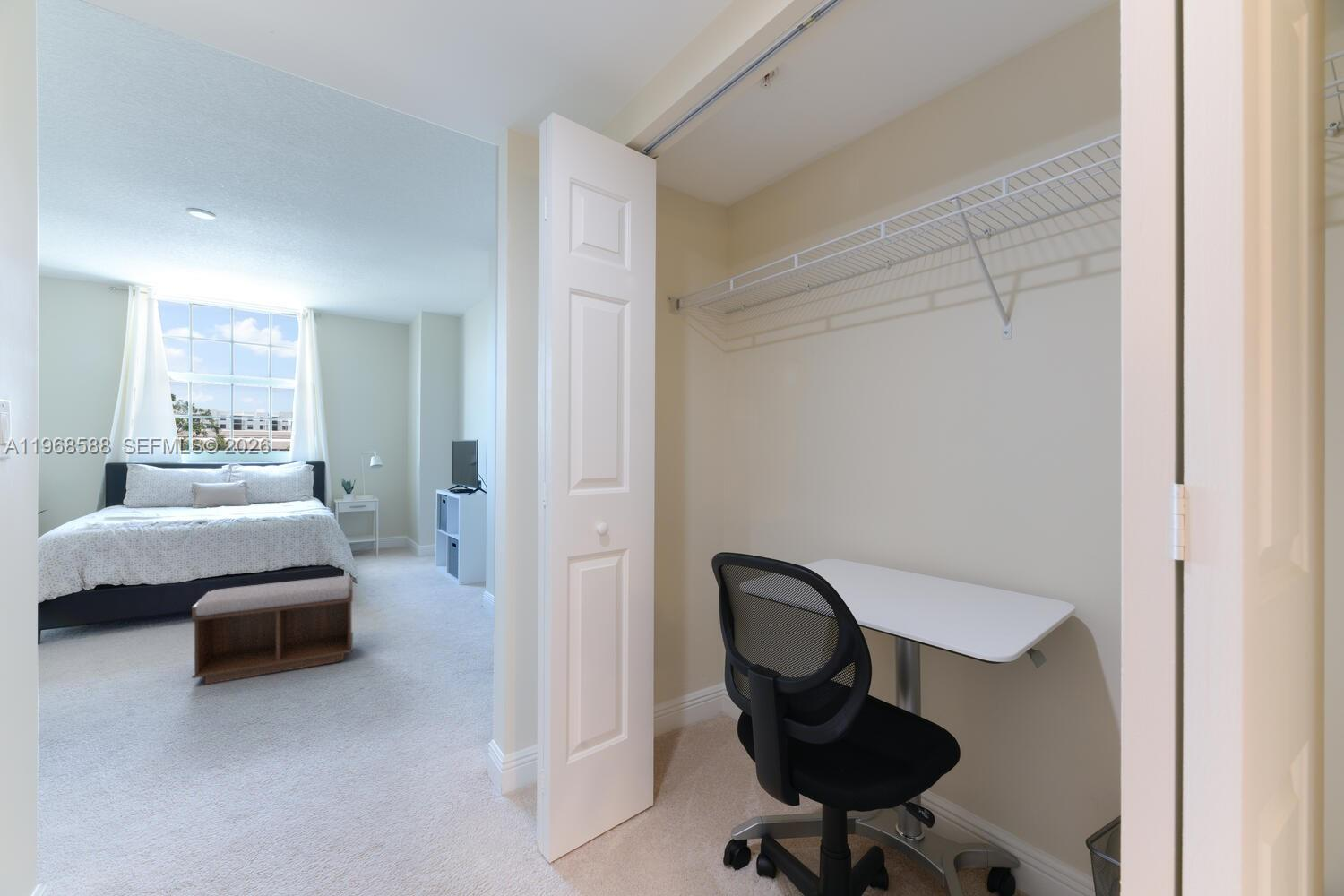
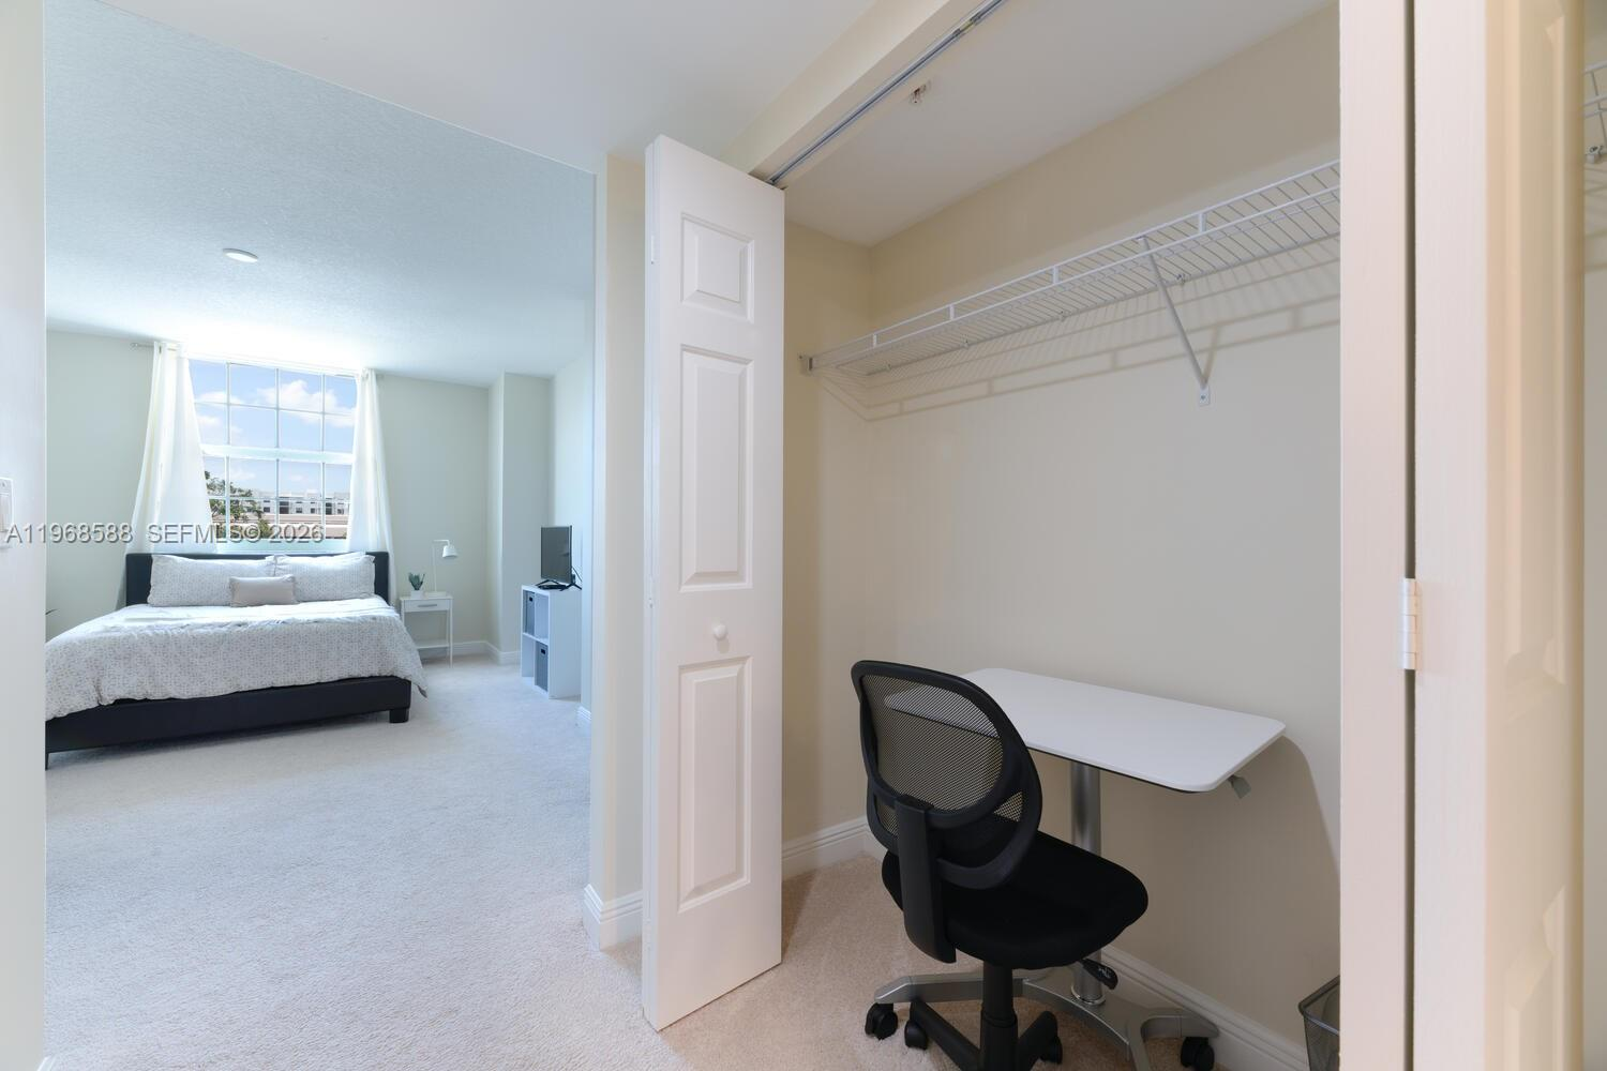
- bench [191,575,354,685]
